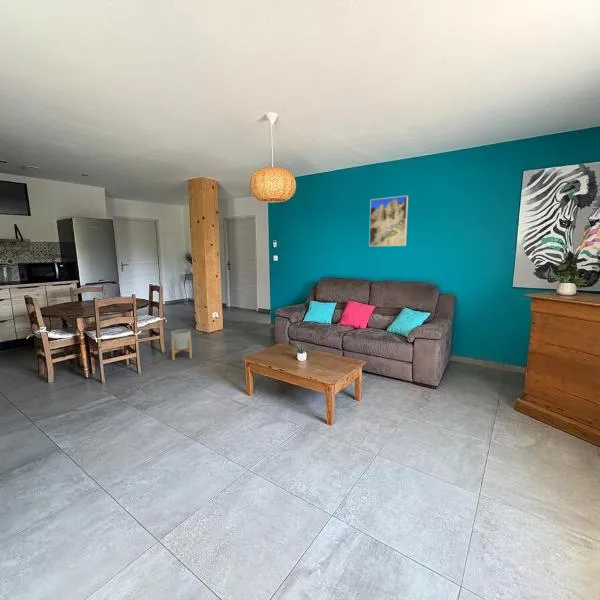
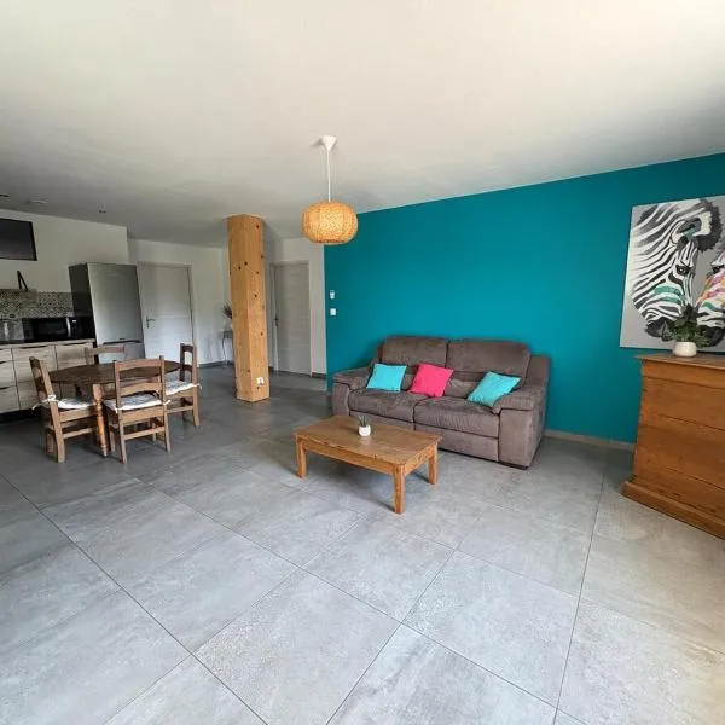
- planter [170,328,193,361]
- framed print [368,195,409,247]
